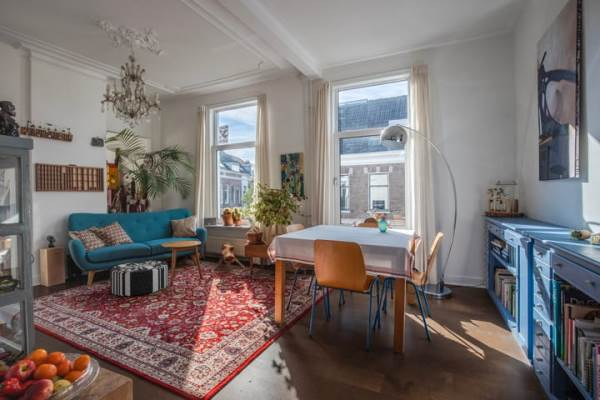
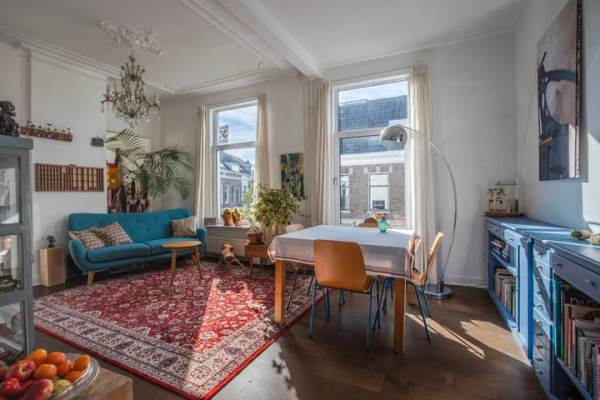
- pouf [109,260,169,297]
